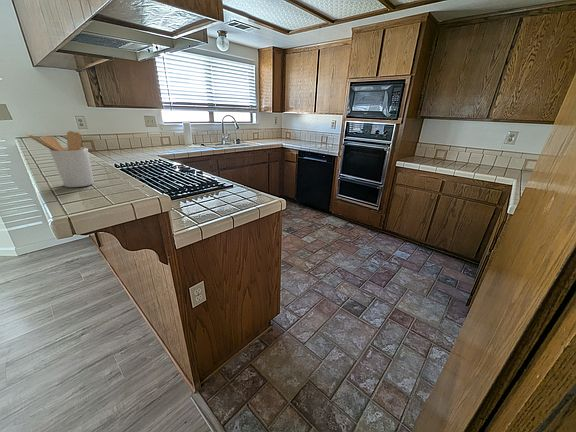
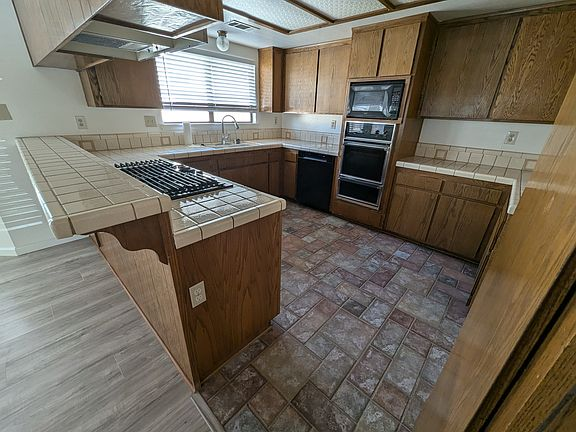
- utensil holder [25,130,95,188]
